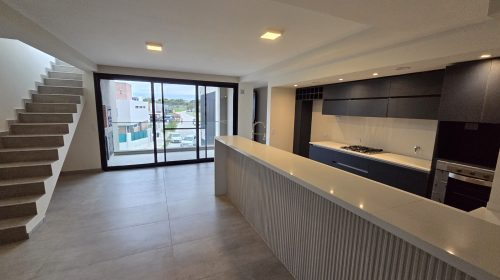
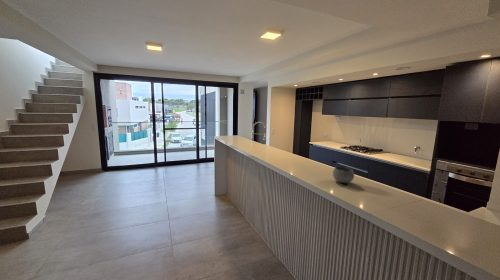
+ bowl [332,165,355,184]
